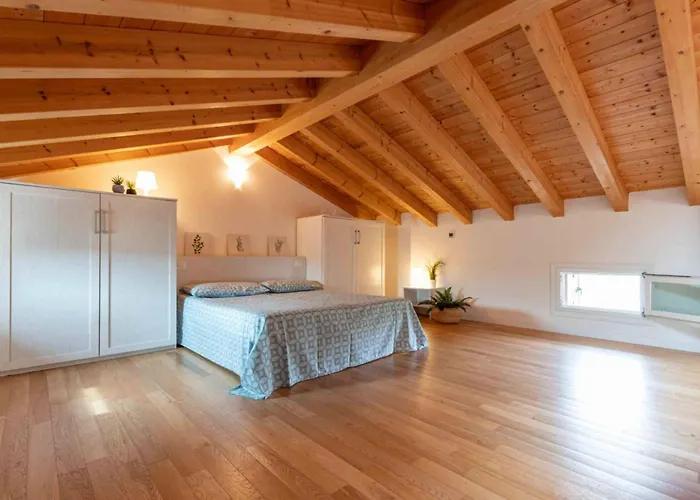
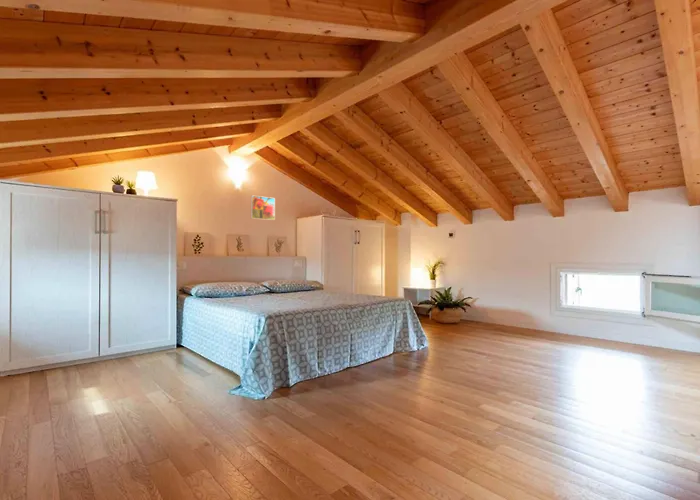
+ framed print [250,194,276,221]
